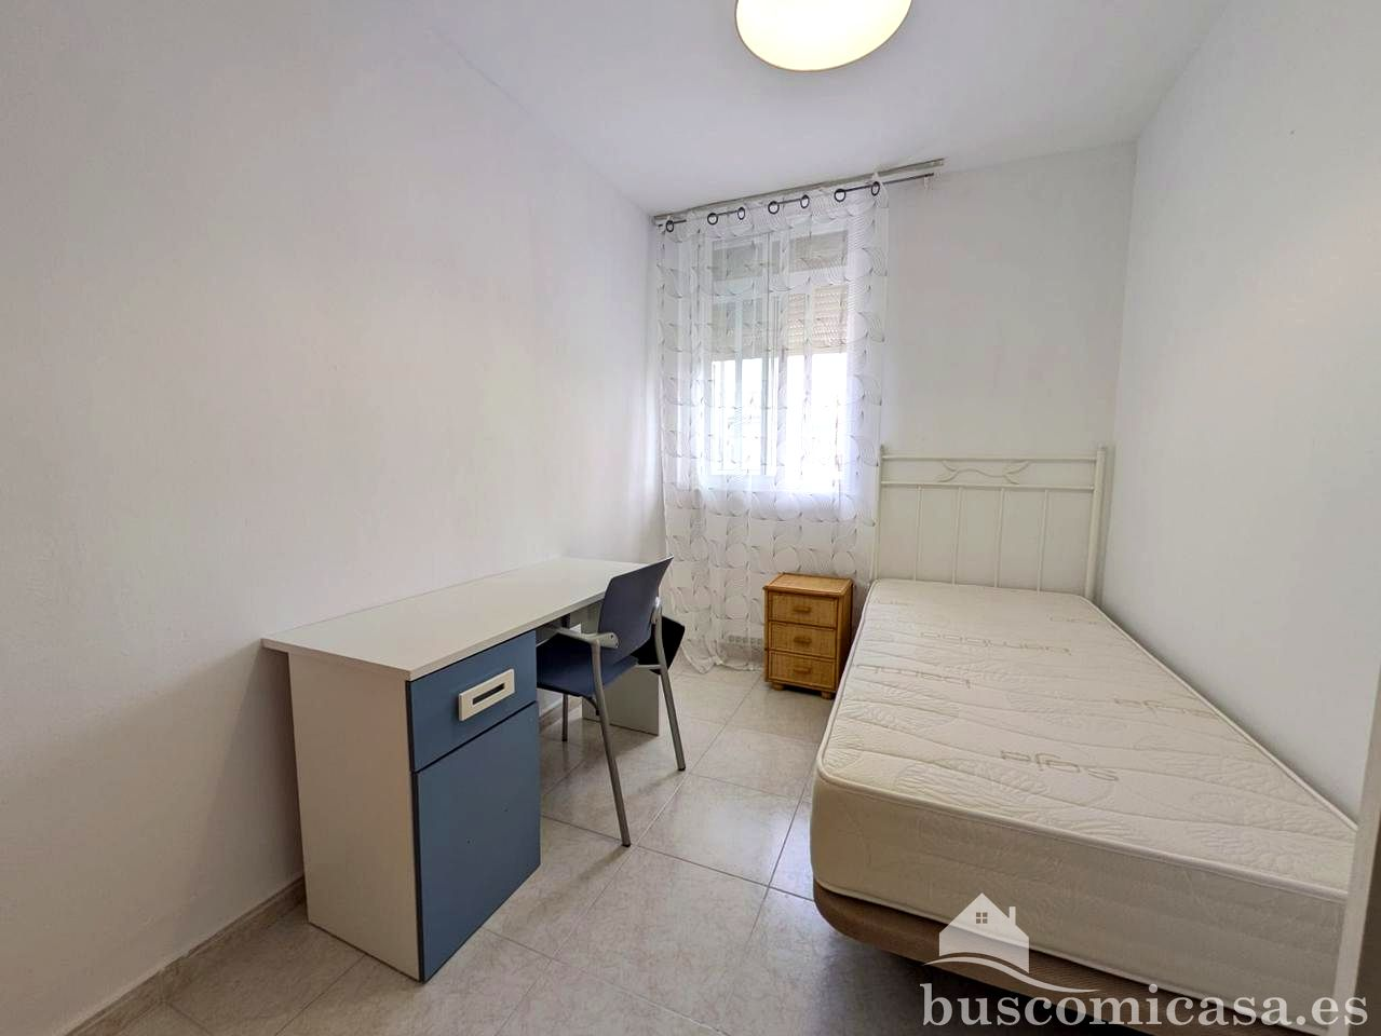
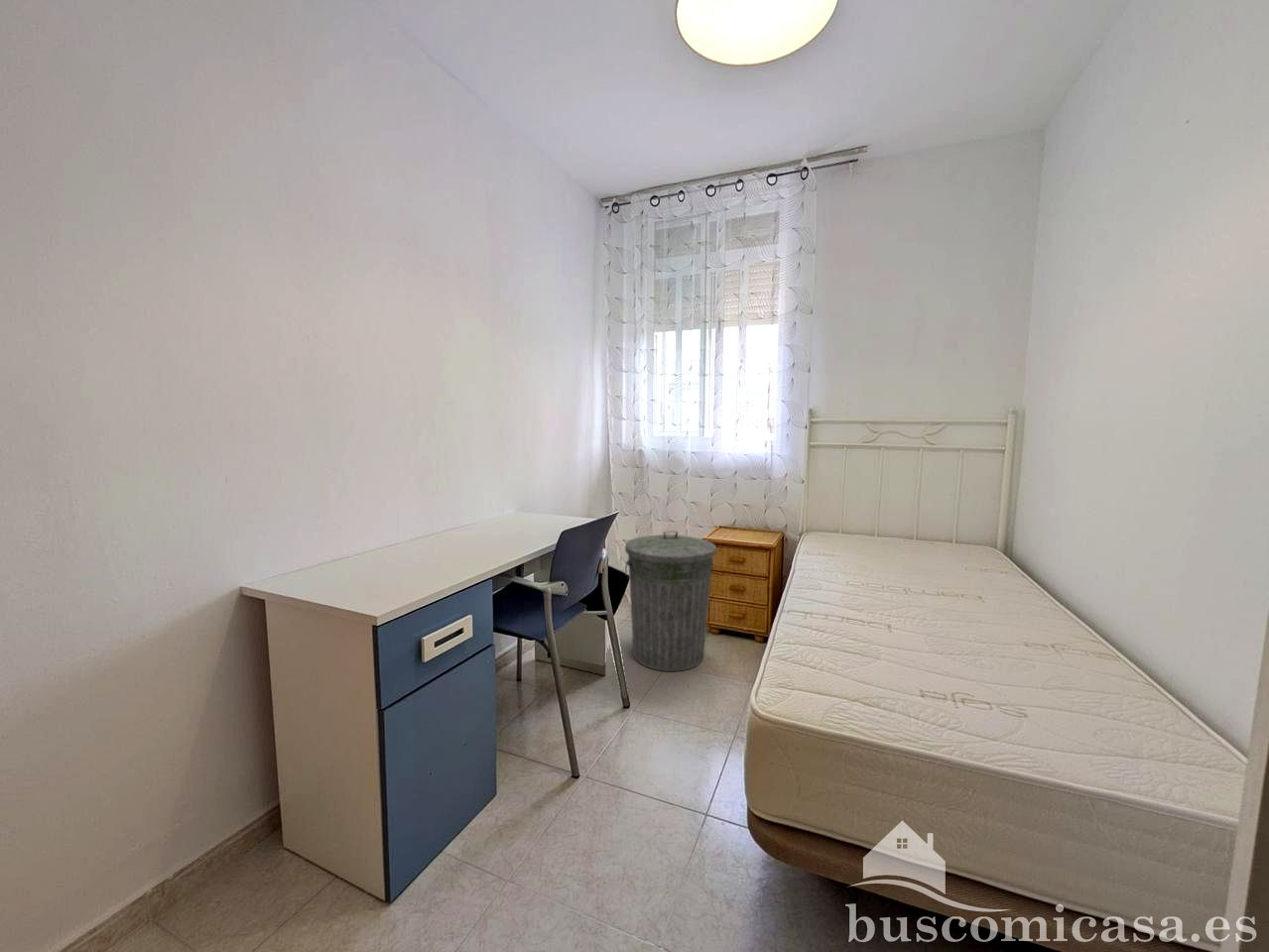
+ trash can [624,530,717,672]
